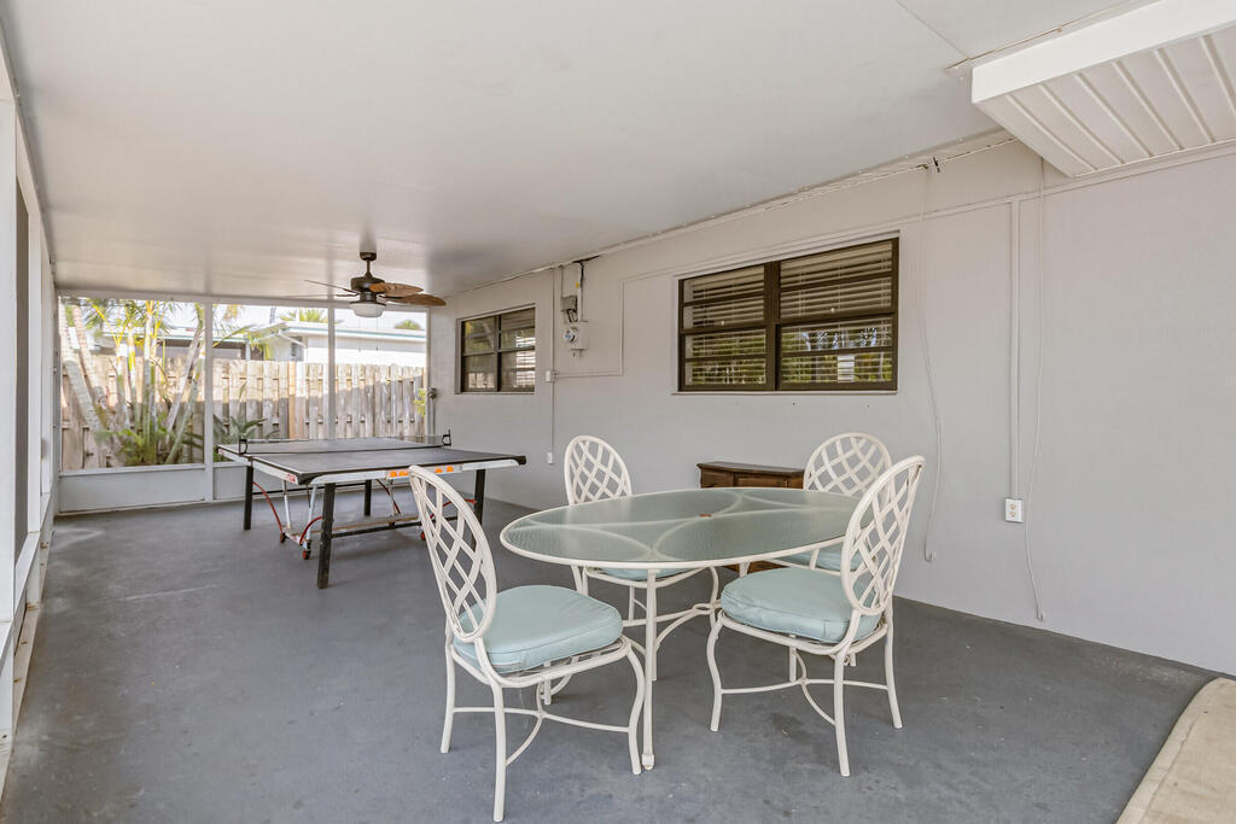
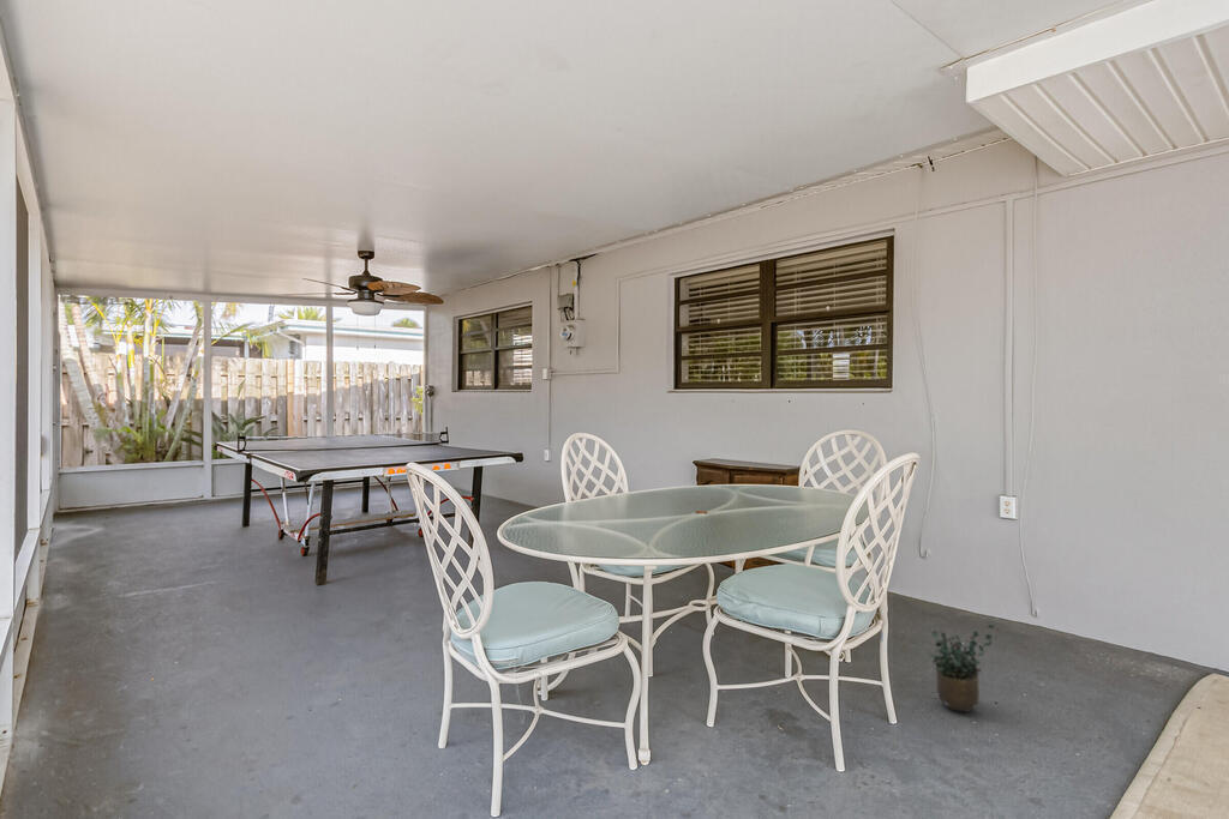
+ potted plant [929,624,995,713]
